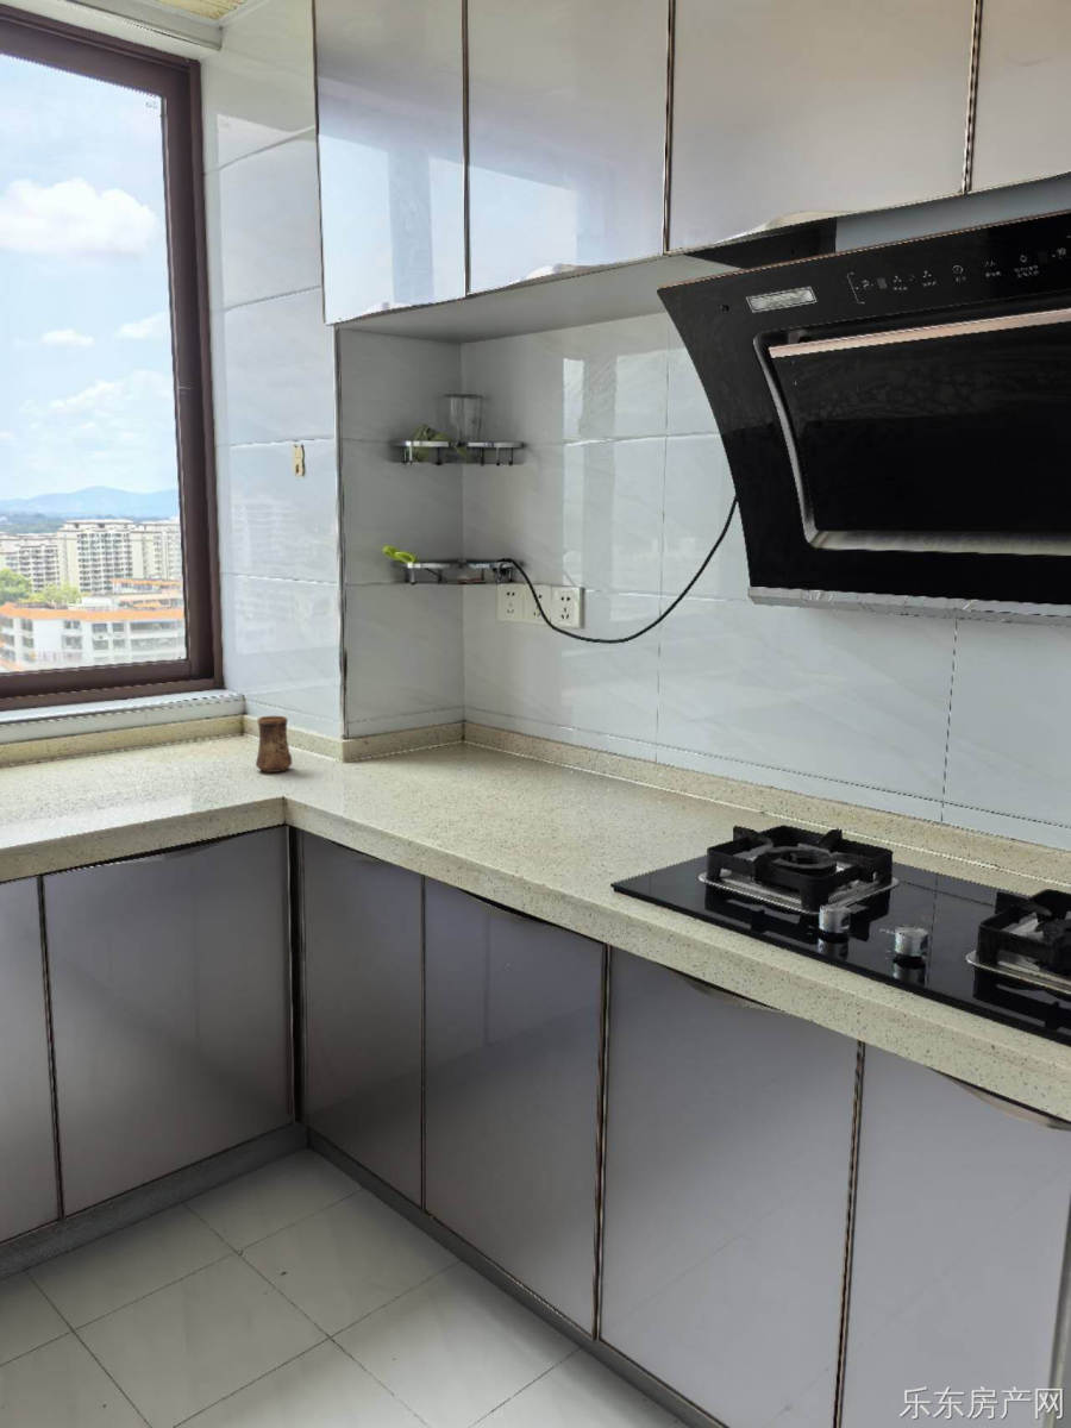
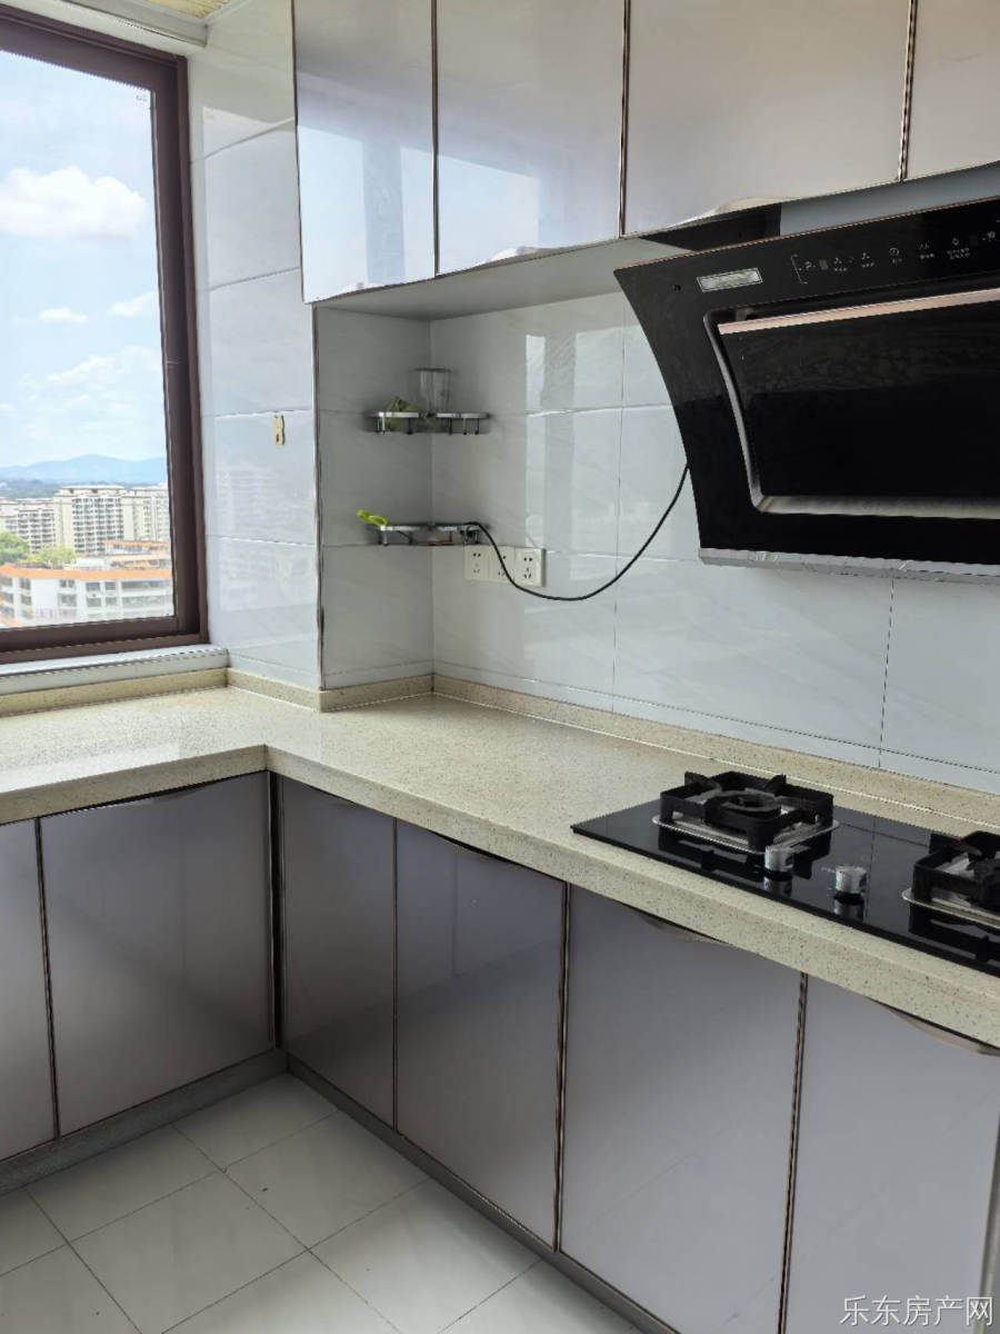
- cup [255,715,293,774]
